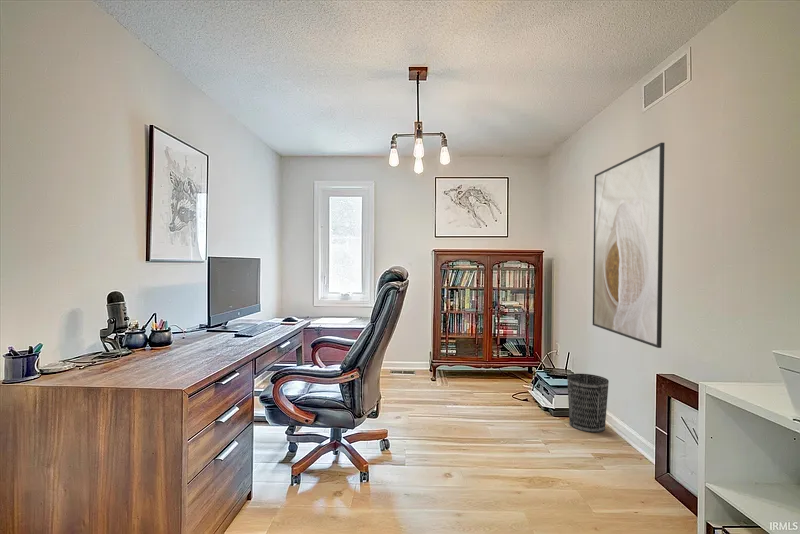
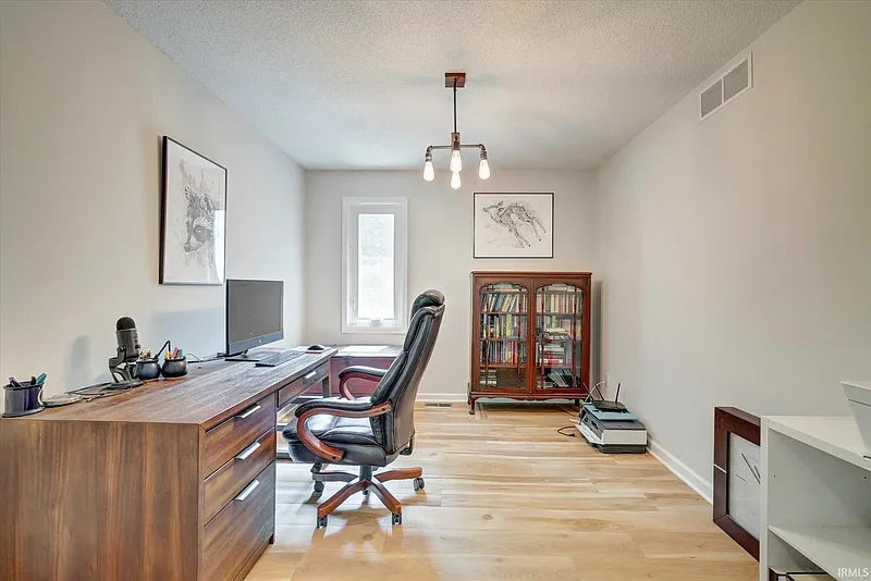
- wastebasket [566,373,610,433]
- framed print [592,142,666,349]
